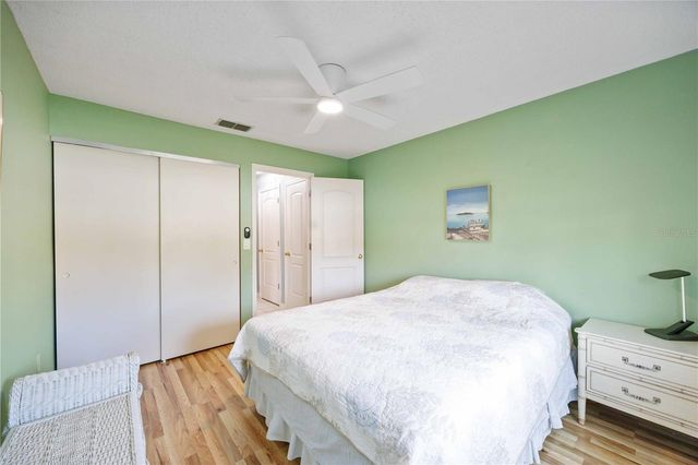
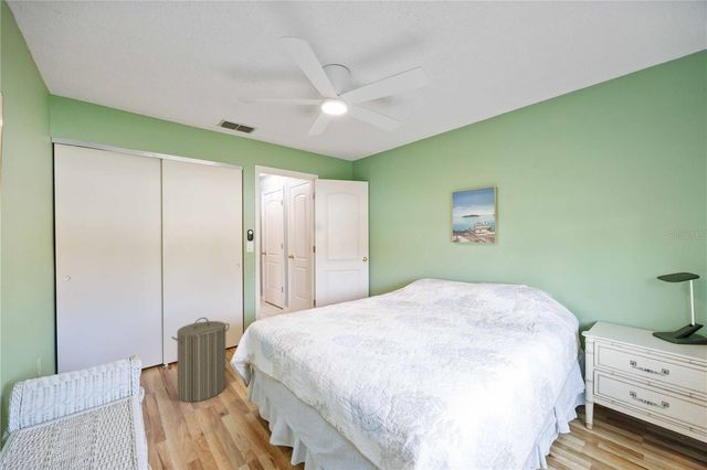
+ laundry hamper [170,317,231,403]
